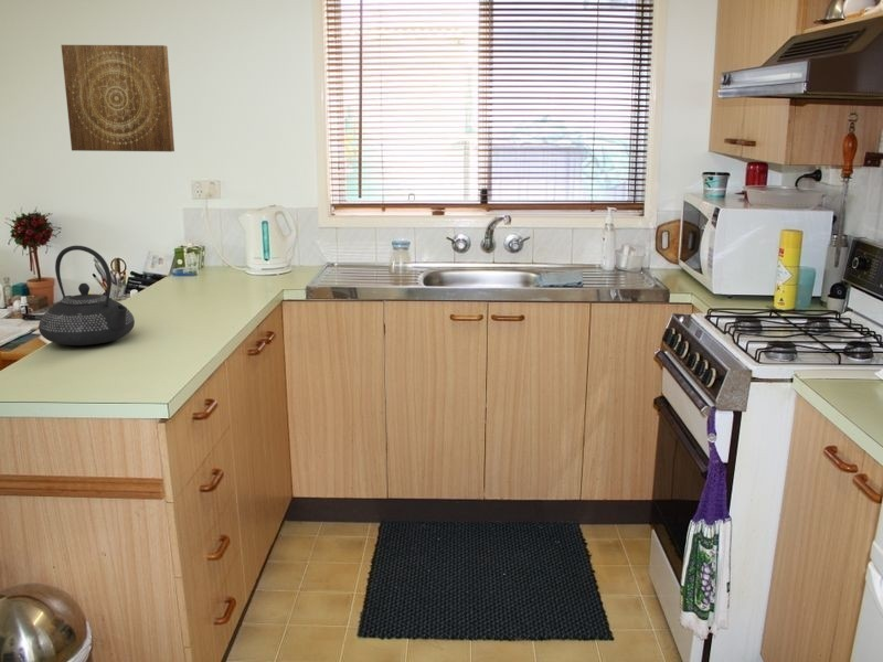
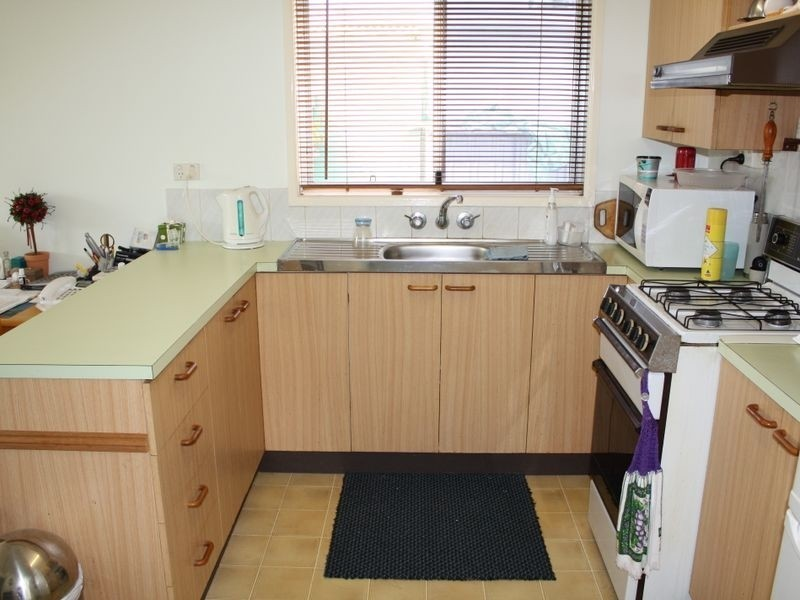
- wall art [60,44,175,152]
- teapot [38,245,136,346]
